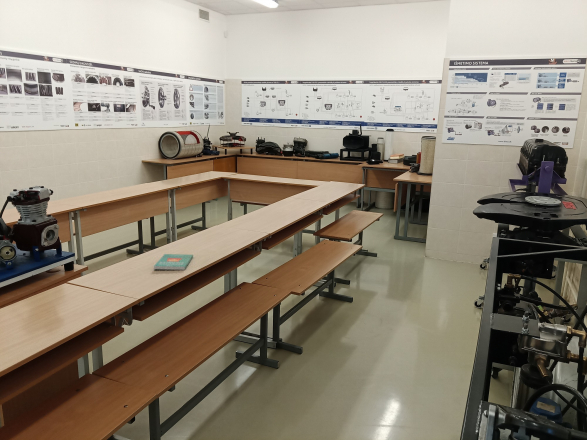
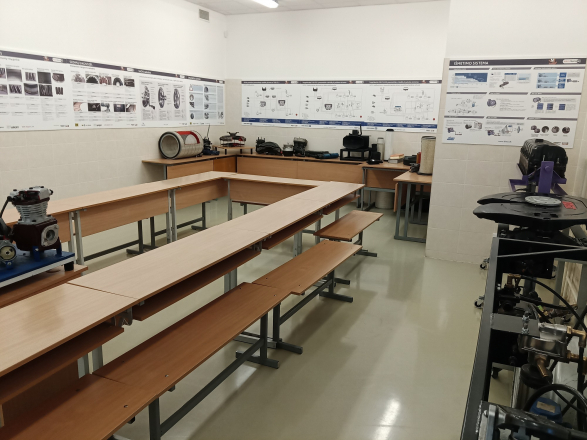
- book [153,253,194,271]
